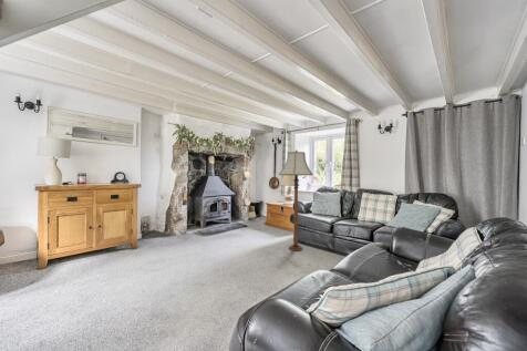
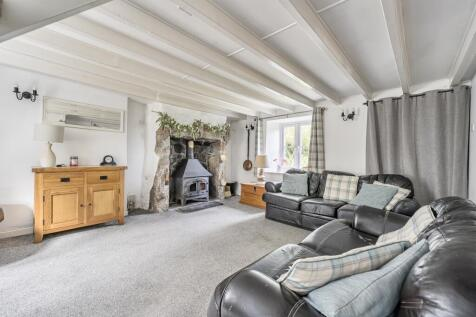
- floor lamp [278,148,314,251]
